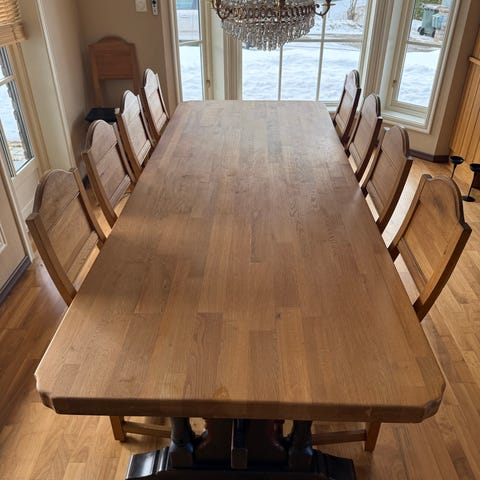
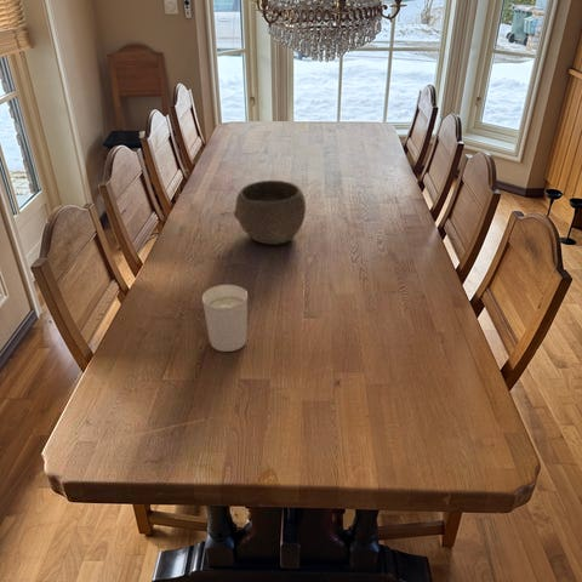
+ candle holder [201,284,249,353]
+ bowl [233,179,307,246]
